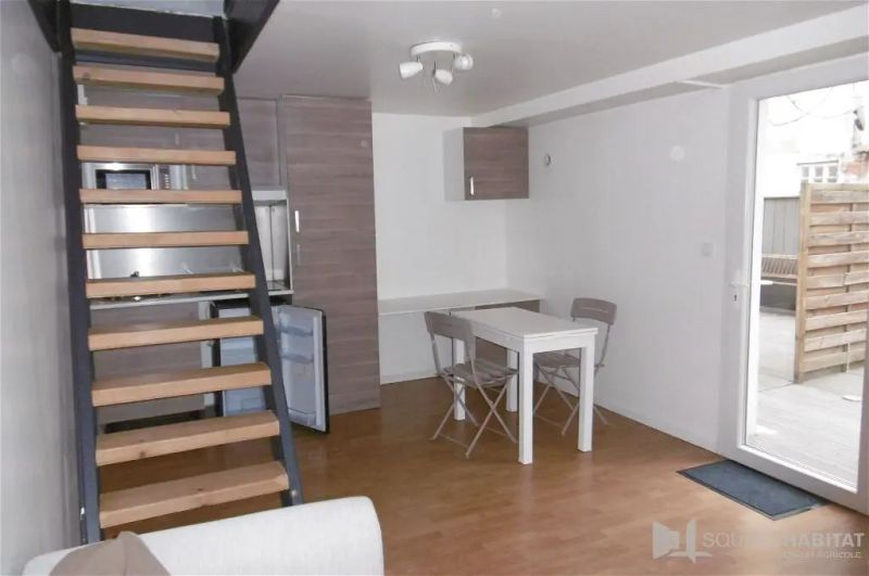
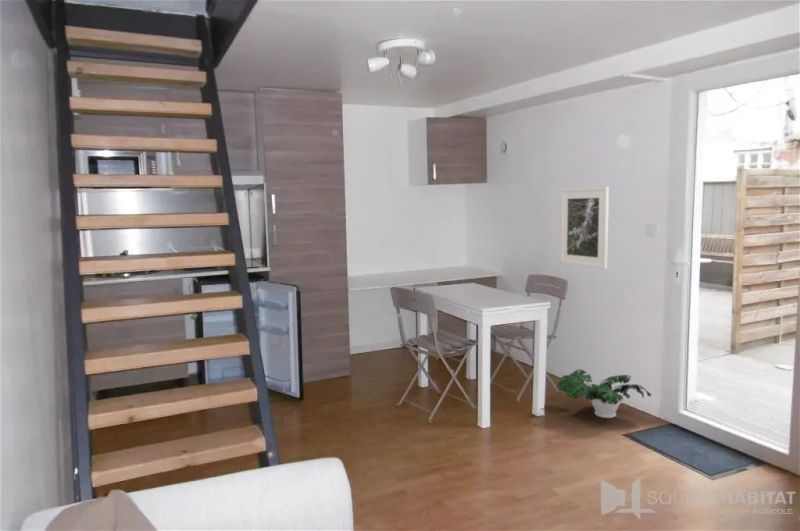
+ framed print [559,186,610,270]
+ potted plant [556,368,653,419]
